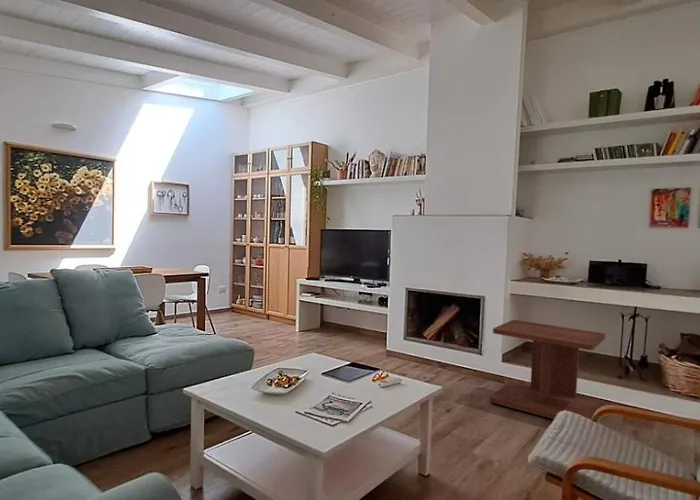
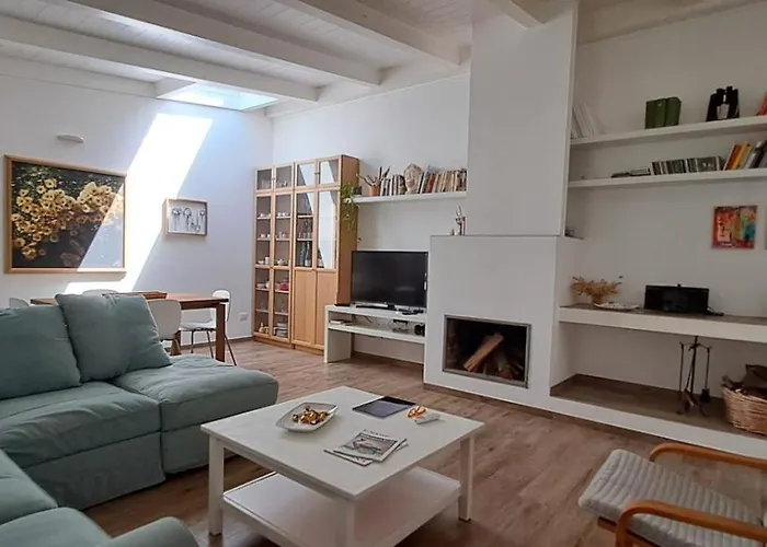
- side table [488,319,606,420]
